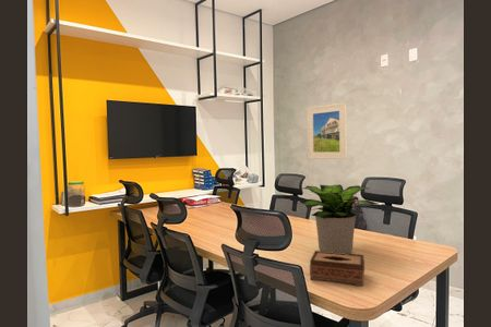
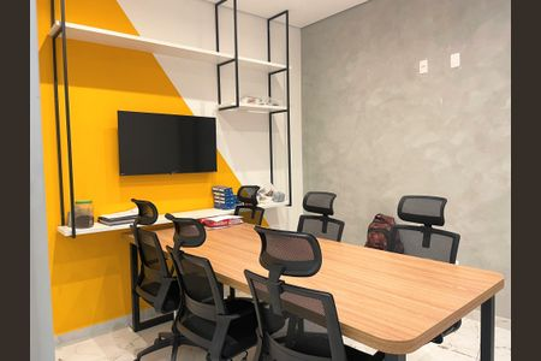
- tissue box [309,250,366,287]
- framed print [307,101,348,160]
- potted plant [299,183,379,254]
